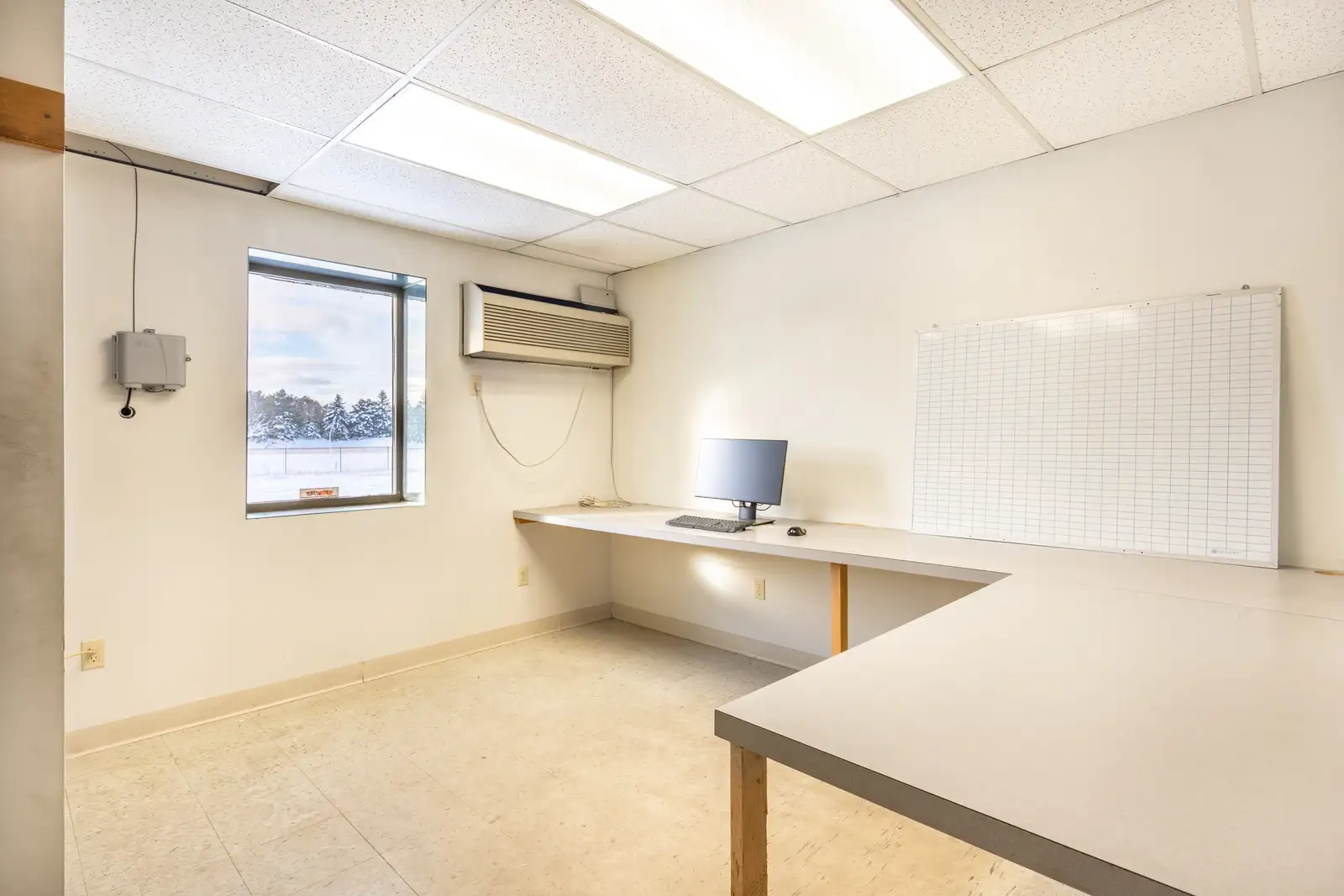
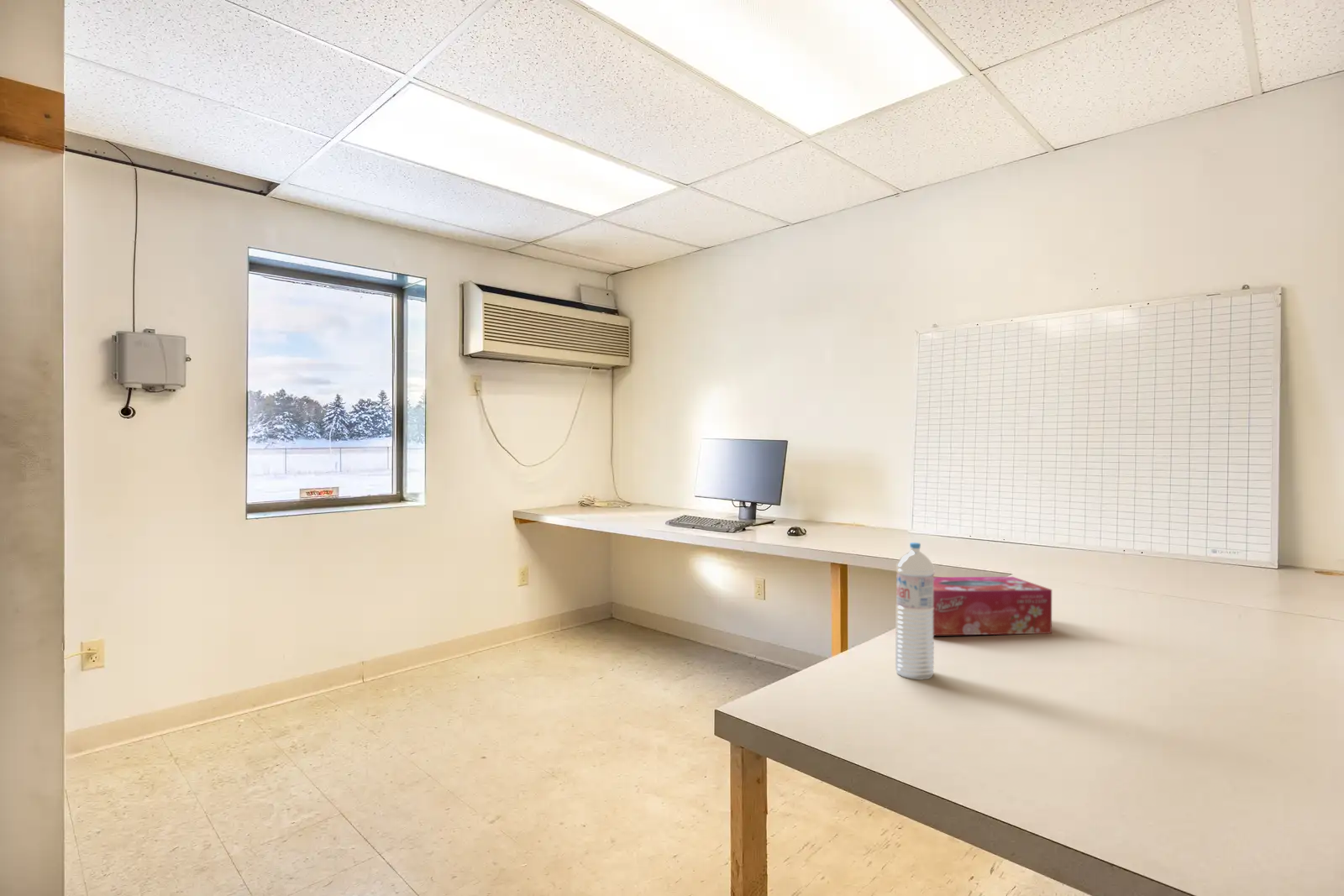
+ tissue box [933,576,1053,637]
+ water bottle [895,542,935,681]
